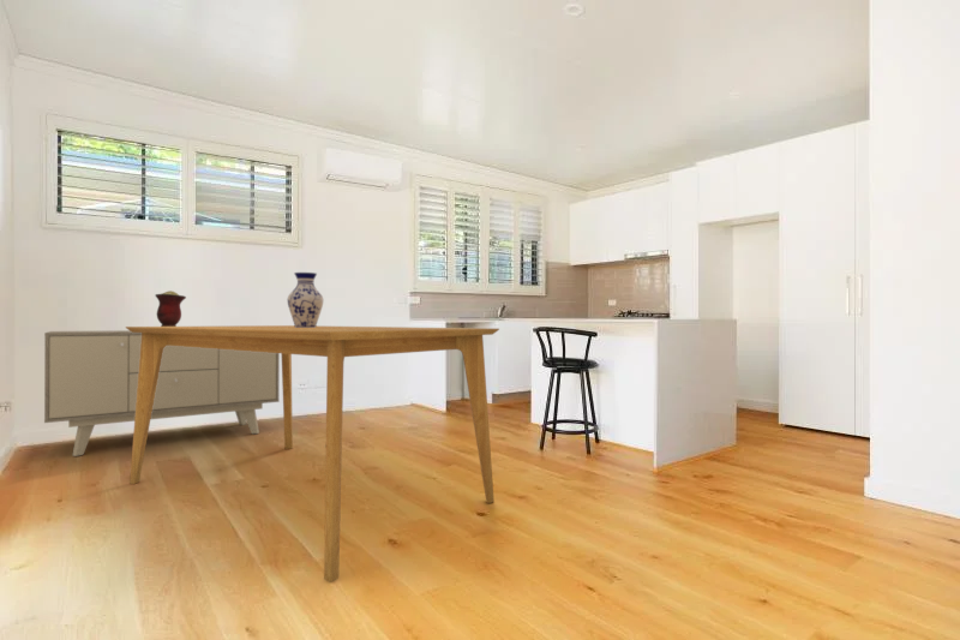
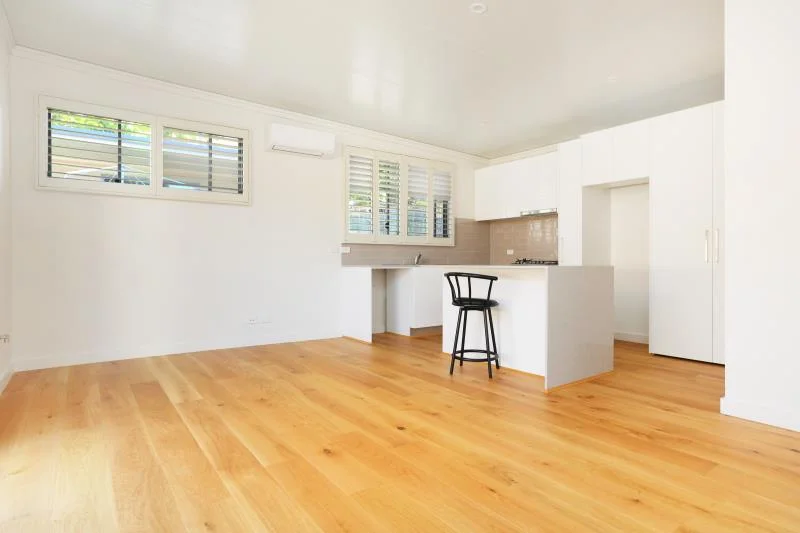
- vase [287,271,324,328]
- dining table [125,324,500,582]
- sideboard [43,329,281,457]
- vase [155,289,187,327]
